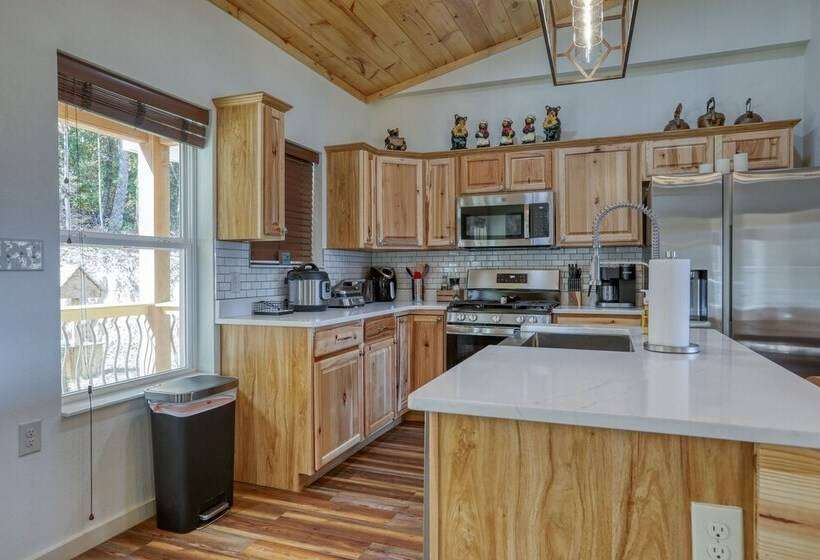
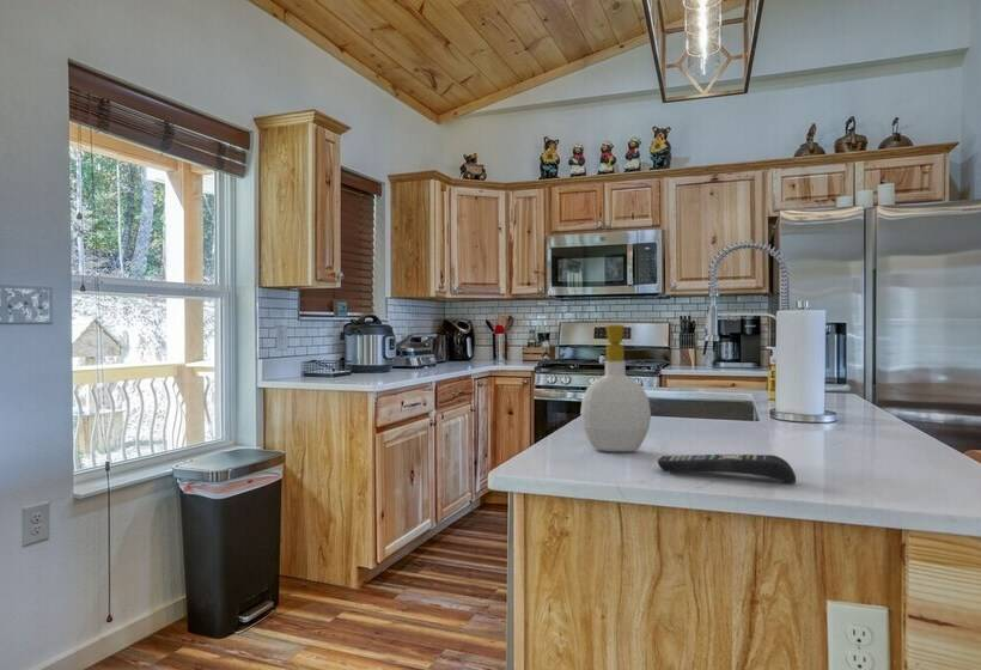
+ soap bottle [579,324,652,453]
+ remote control [657,453,797,485]
